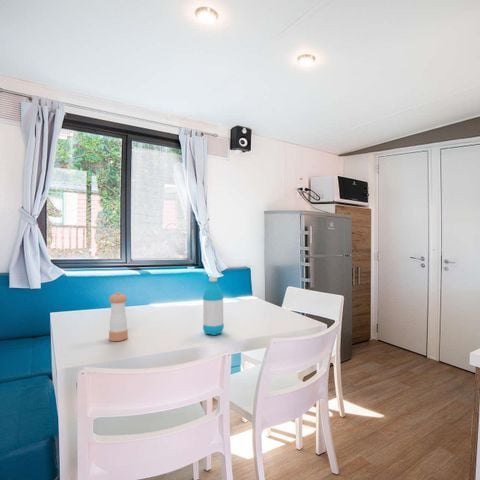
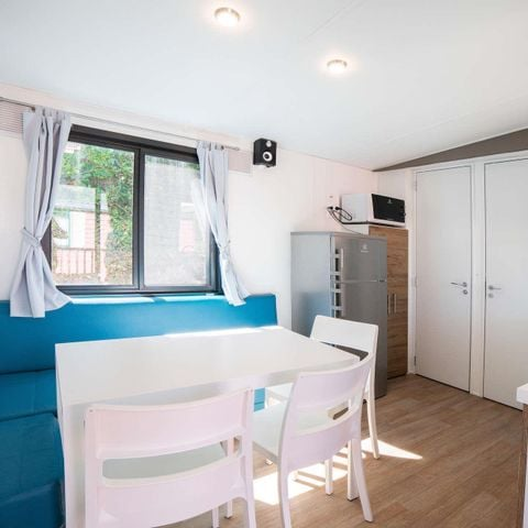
- pepper shaker [108,291,129,342]
- water bottle [202,275,225,336]
